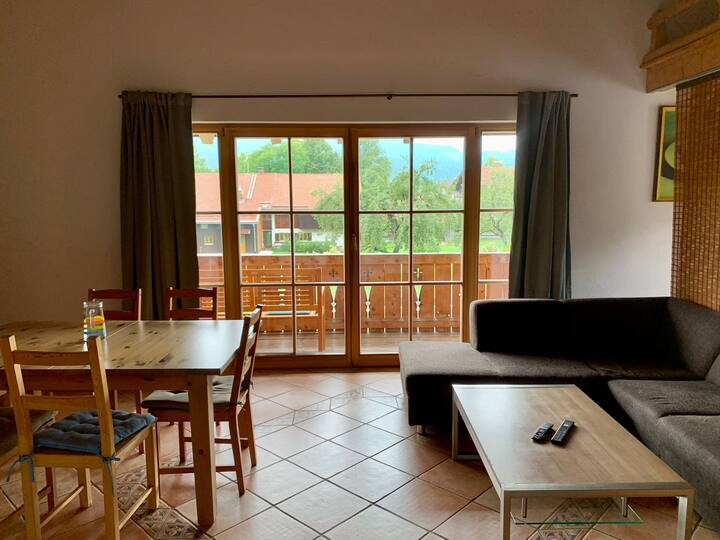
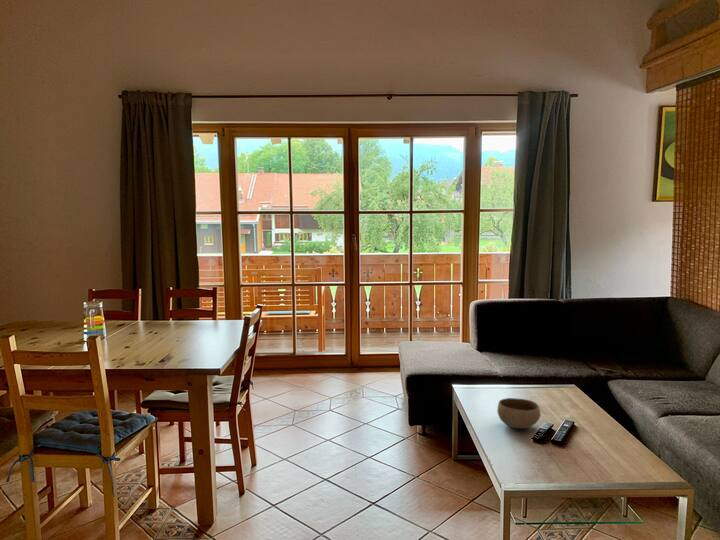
+ bowl [496,397,542,430]
